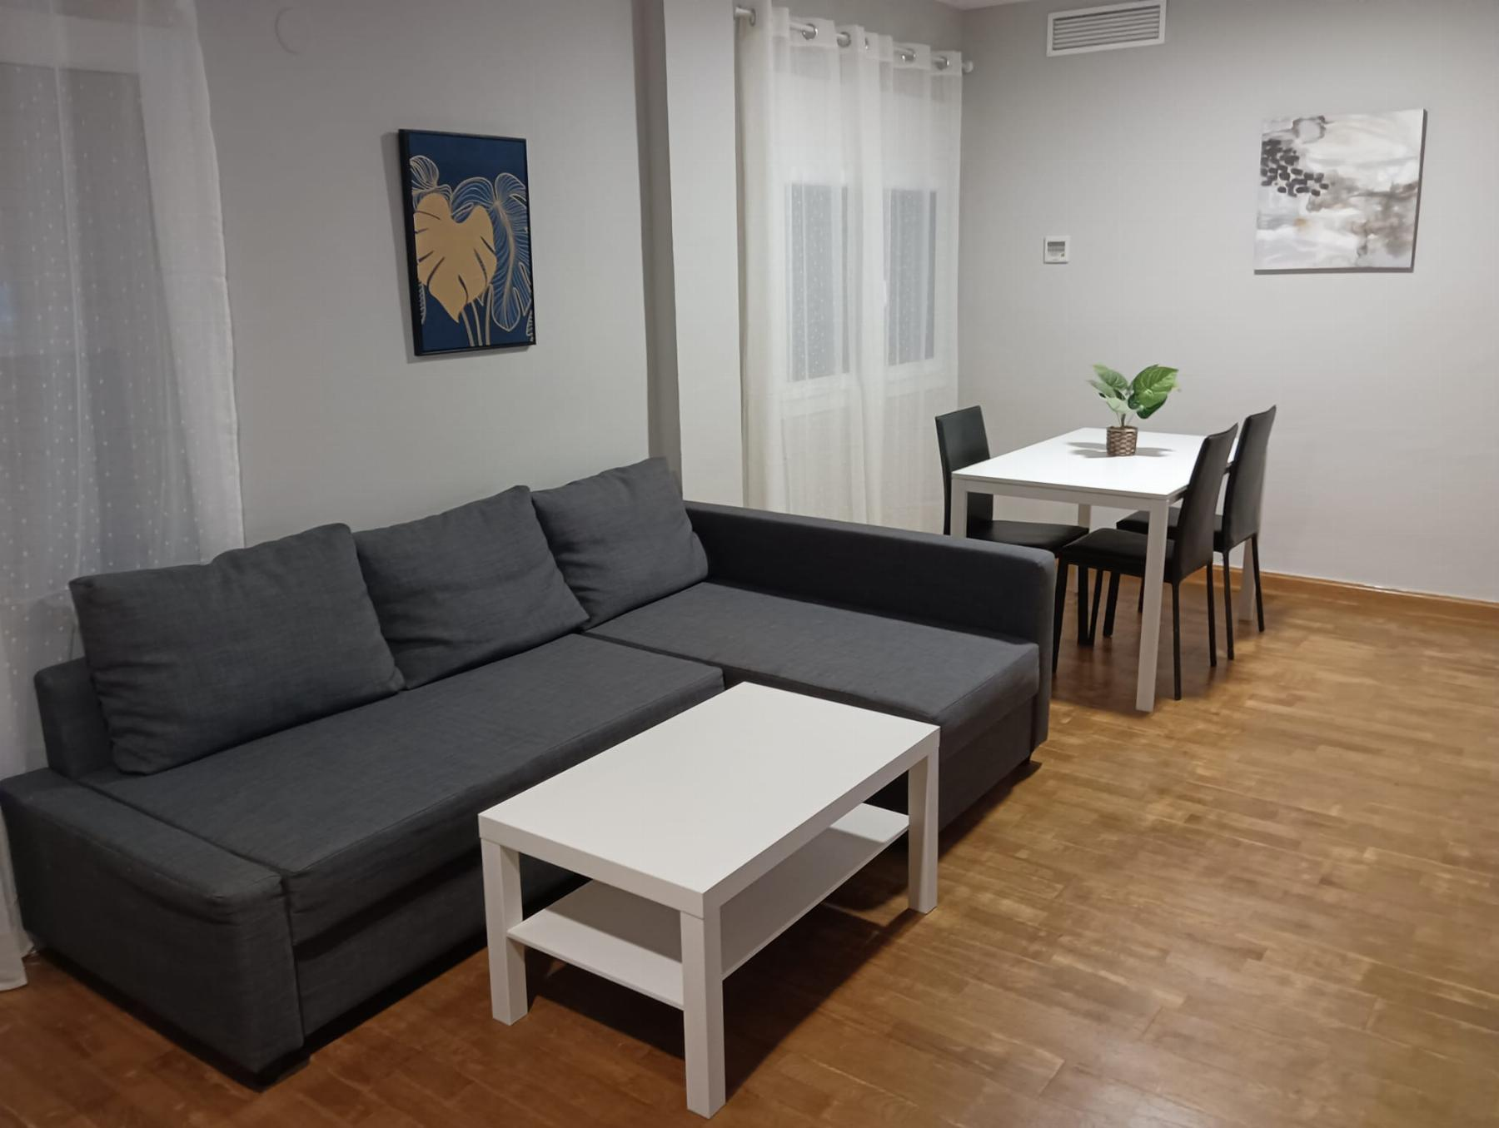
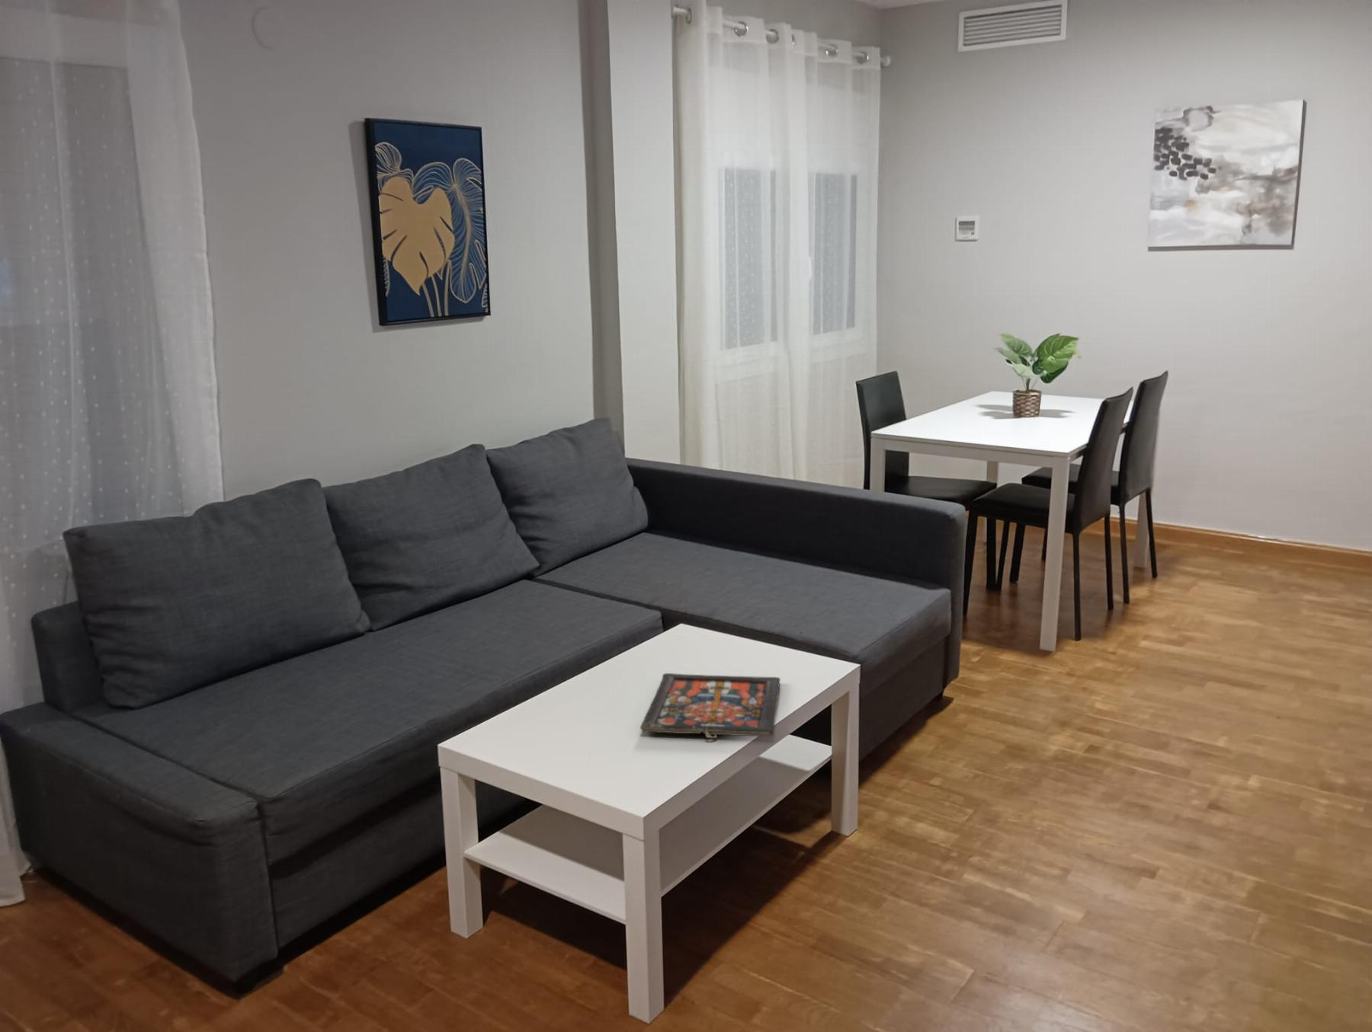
+ board game [640,672,781,739]
